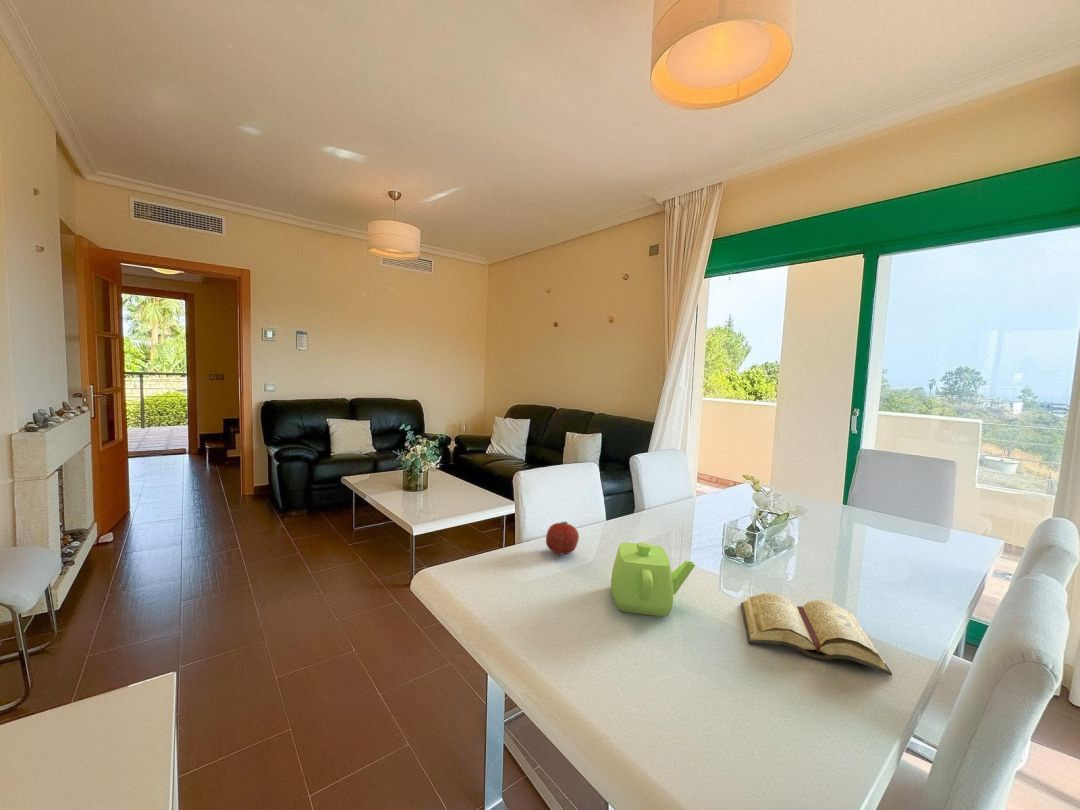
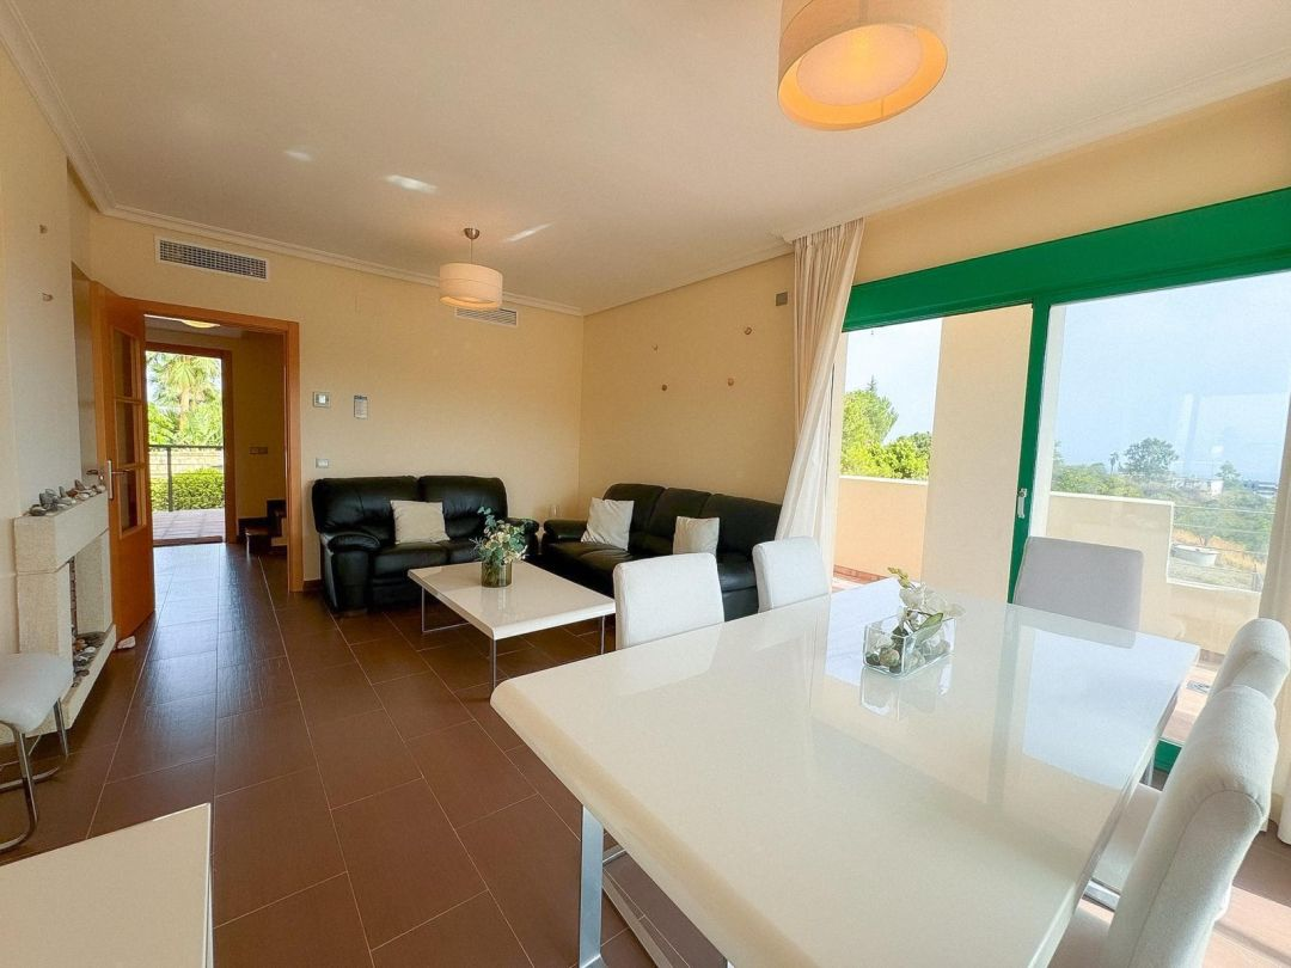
- diary [740,592,893,677]
- fruit [545,521,580,555]
- teapot [610,541,696,617]
